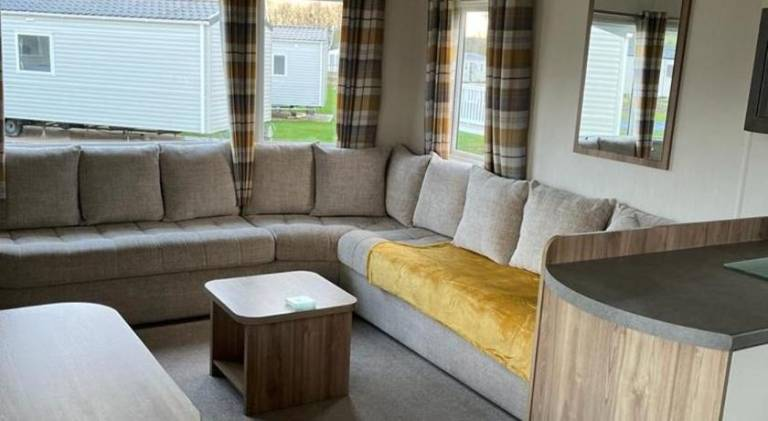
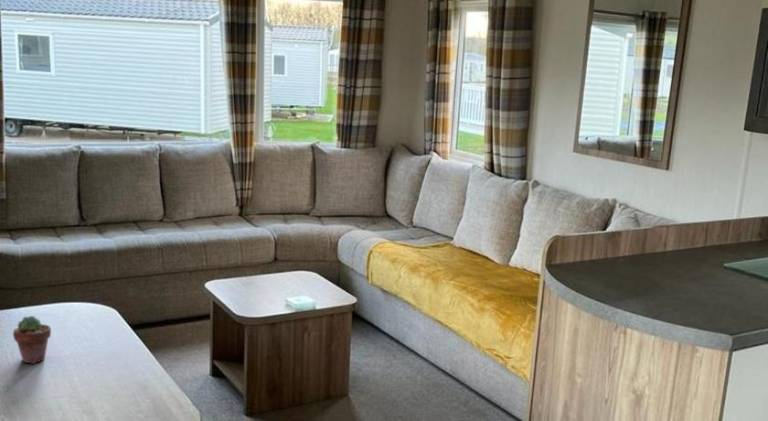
+ potted succulent [12,315,52,365]
